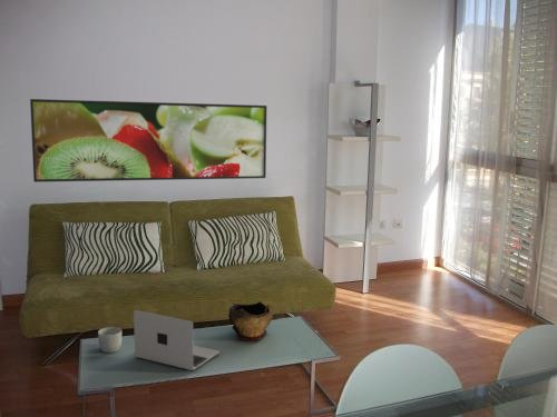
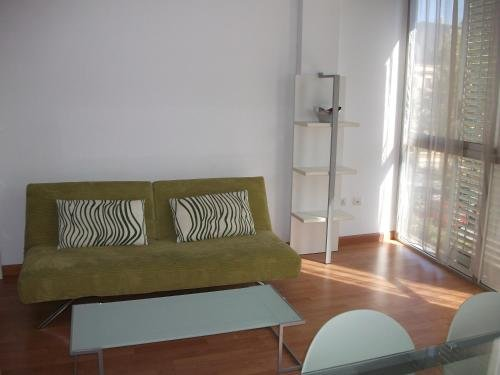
- decorative bowl [227,300,274,341]
- mug [97,326,123,354]
- laptop [133,309,221,371]
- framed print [29,98,268,183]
